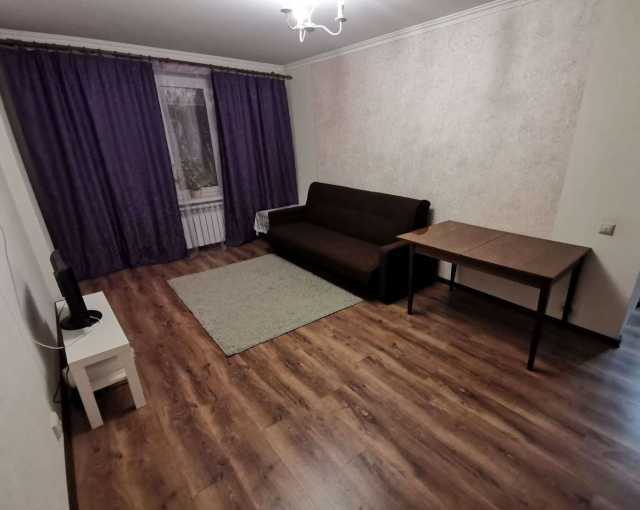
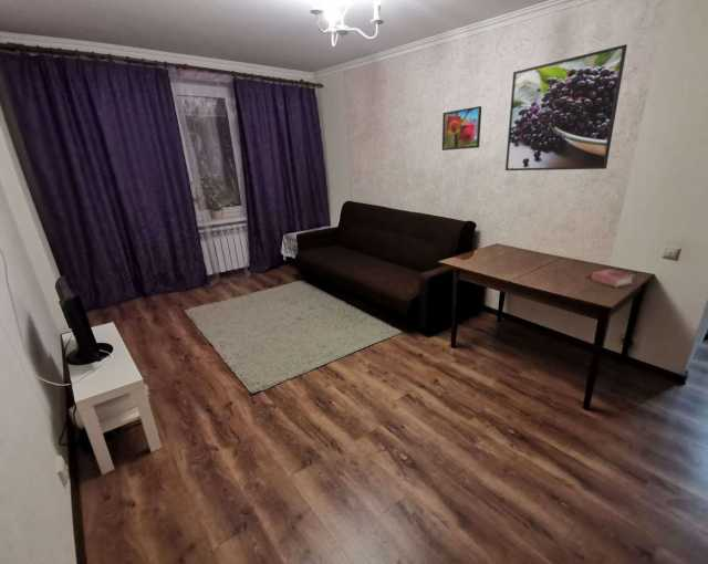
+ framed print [441,105,482,152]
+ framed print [504,43,628,171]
+ book [591,268,636,289]
